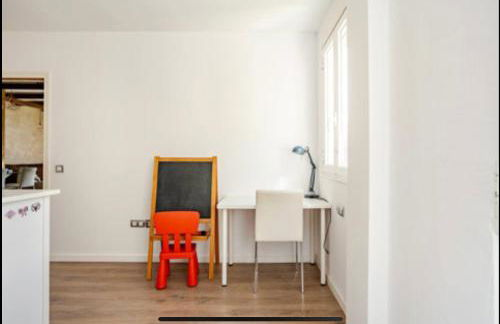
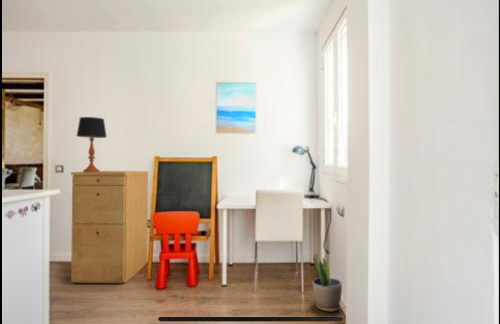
+ wall art [215,81,258,135]
+ filing cabinet [70,170,149,284]
+ potted plant [312,255,343,313]
+ table lamp [76,116,108,172]
